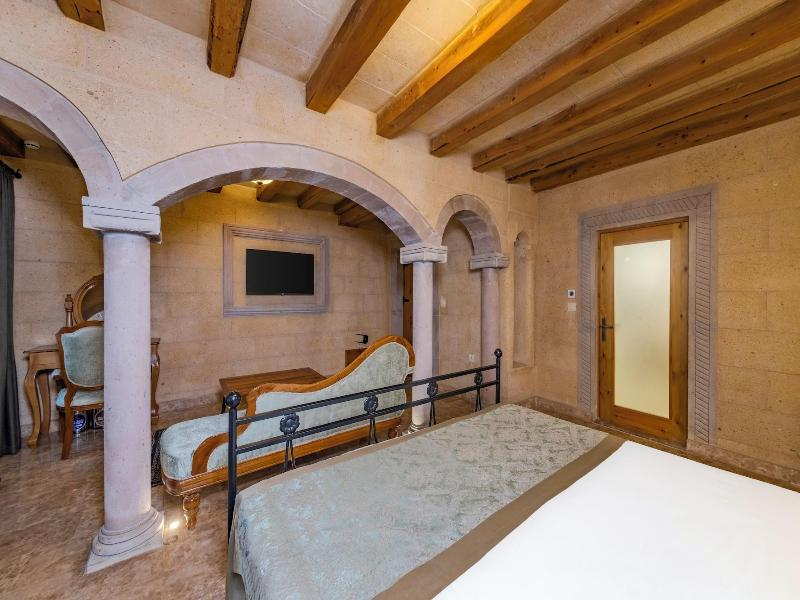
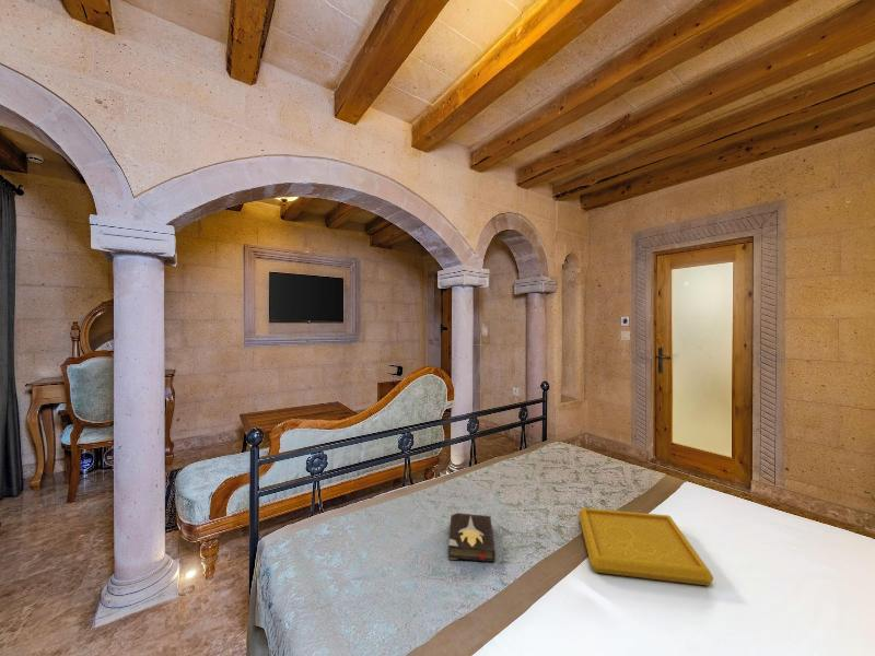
+ serving tray [578,507,714,586]
+ hardback book [447,511,497,563]
